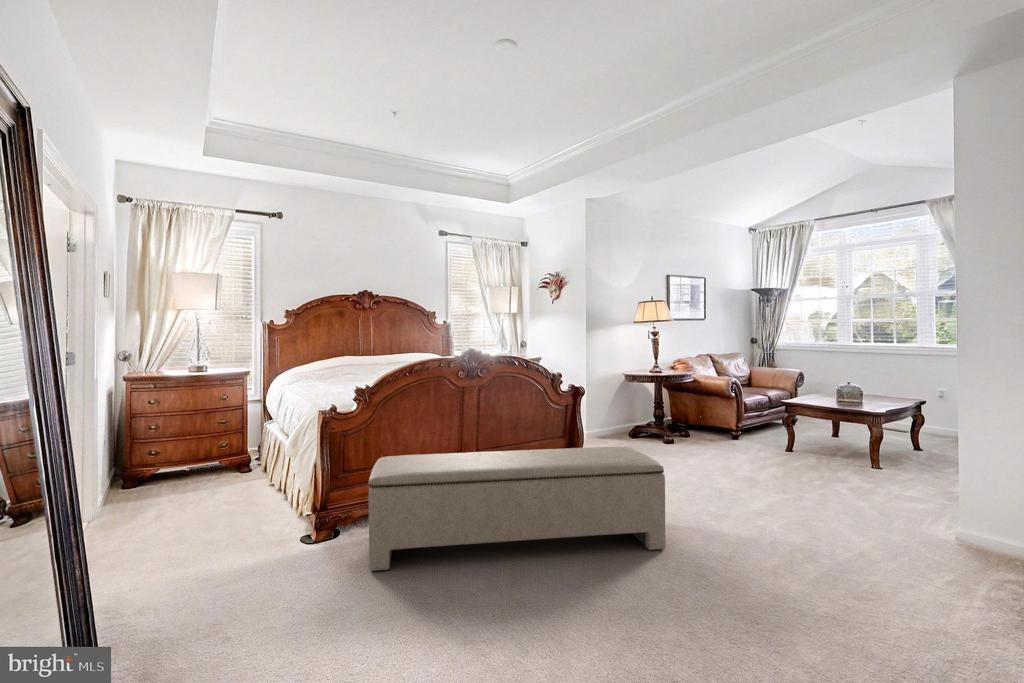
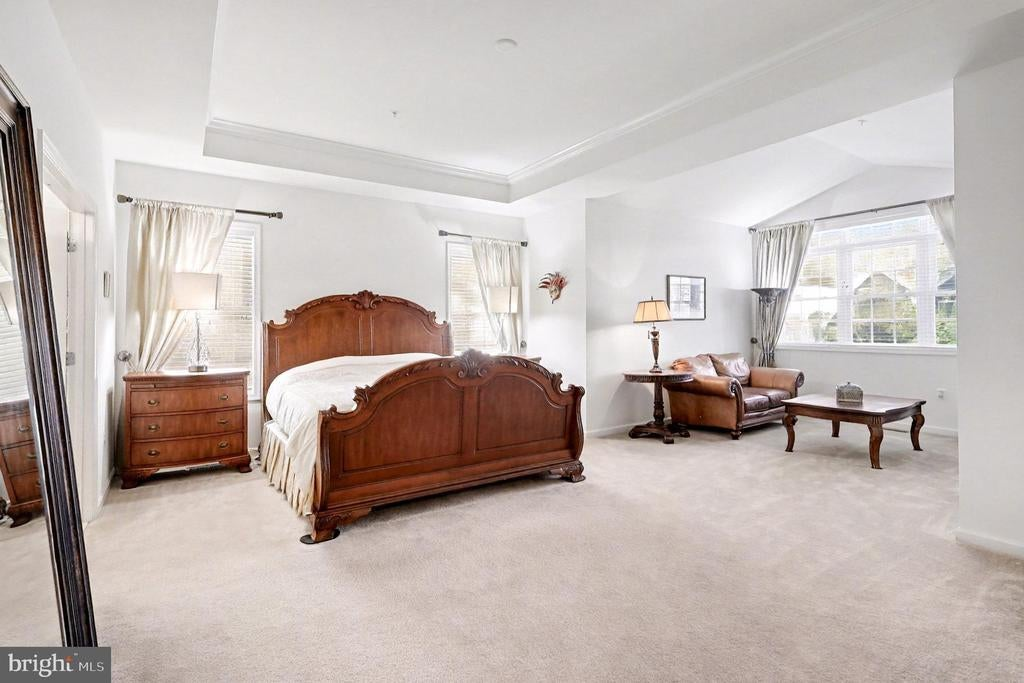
- bench [367,446,666,572]
